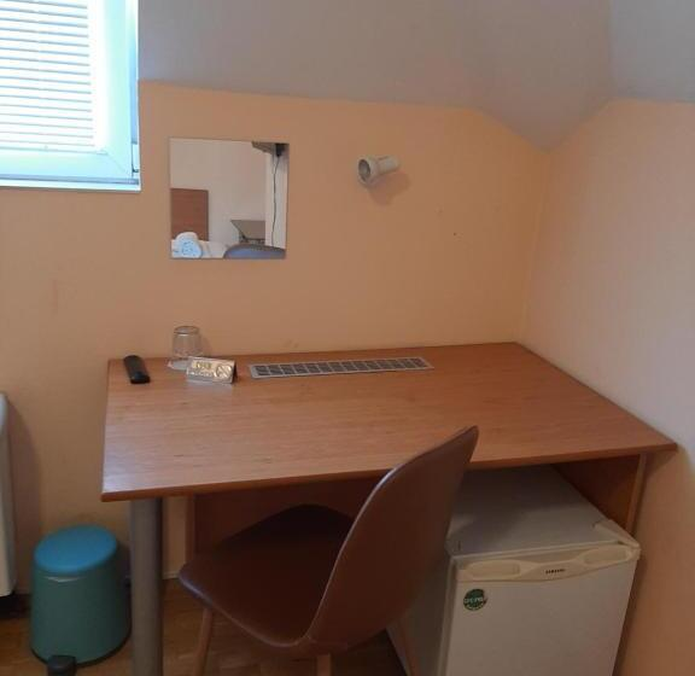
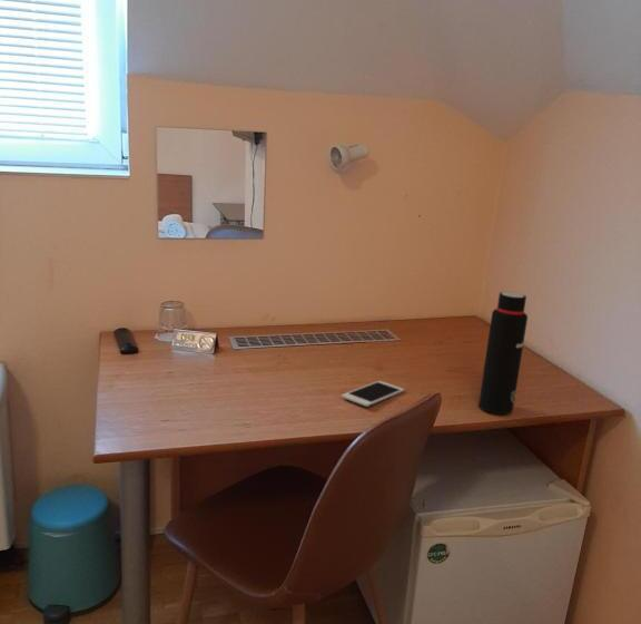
+ cell phone [341,380,405,408]
+ water bottle [477,291,529,416]
